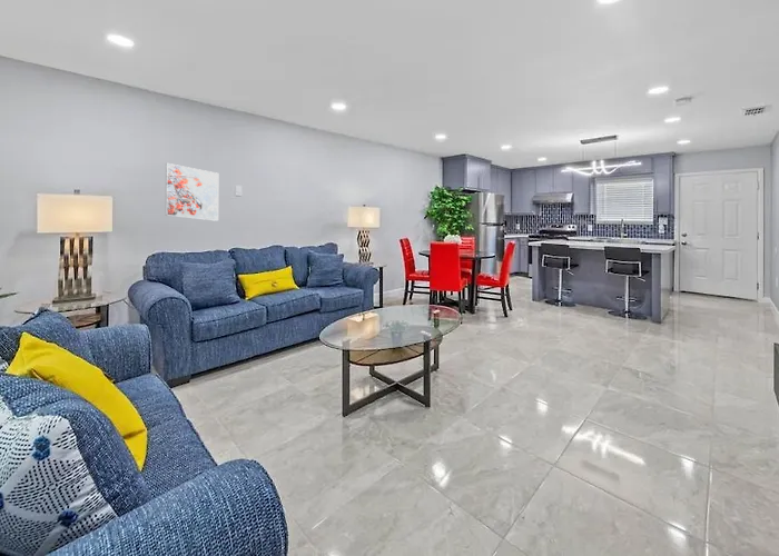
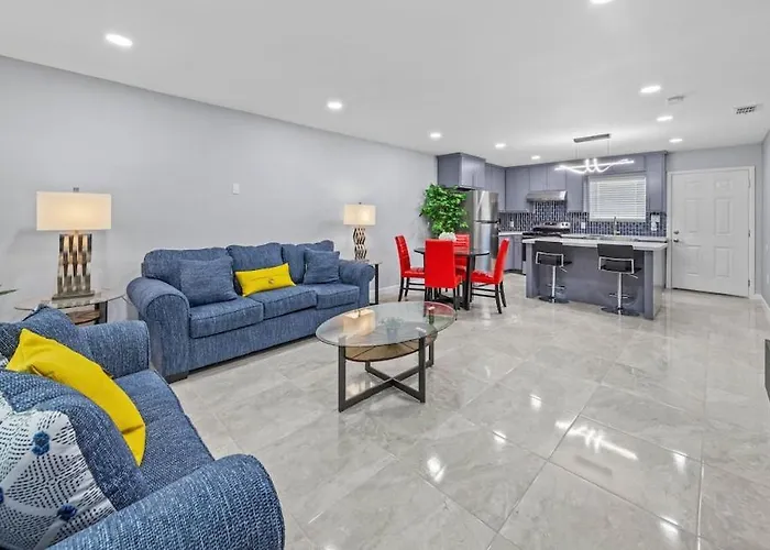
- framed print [165,162,219,222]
